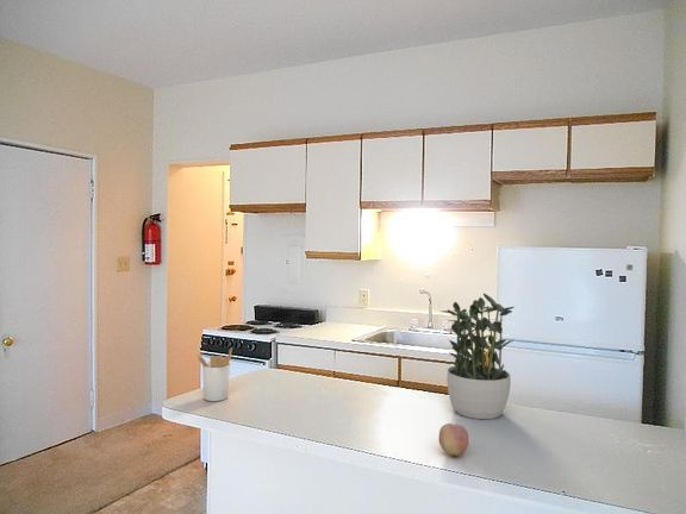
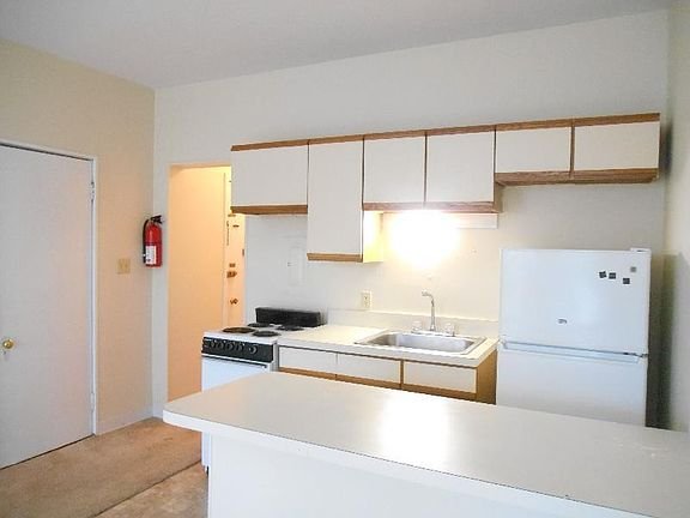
- fruit [438,422,469,457]
- potted plant [441,293,516,420]
- utensil holder [197,346,233,402]
